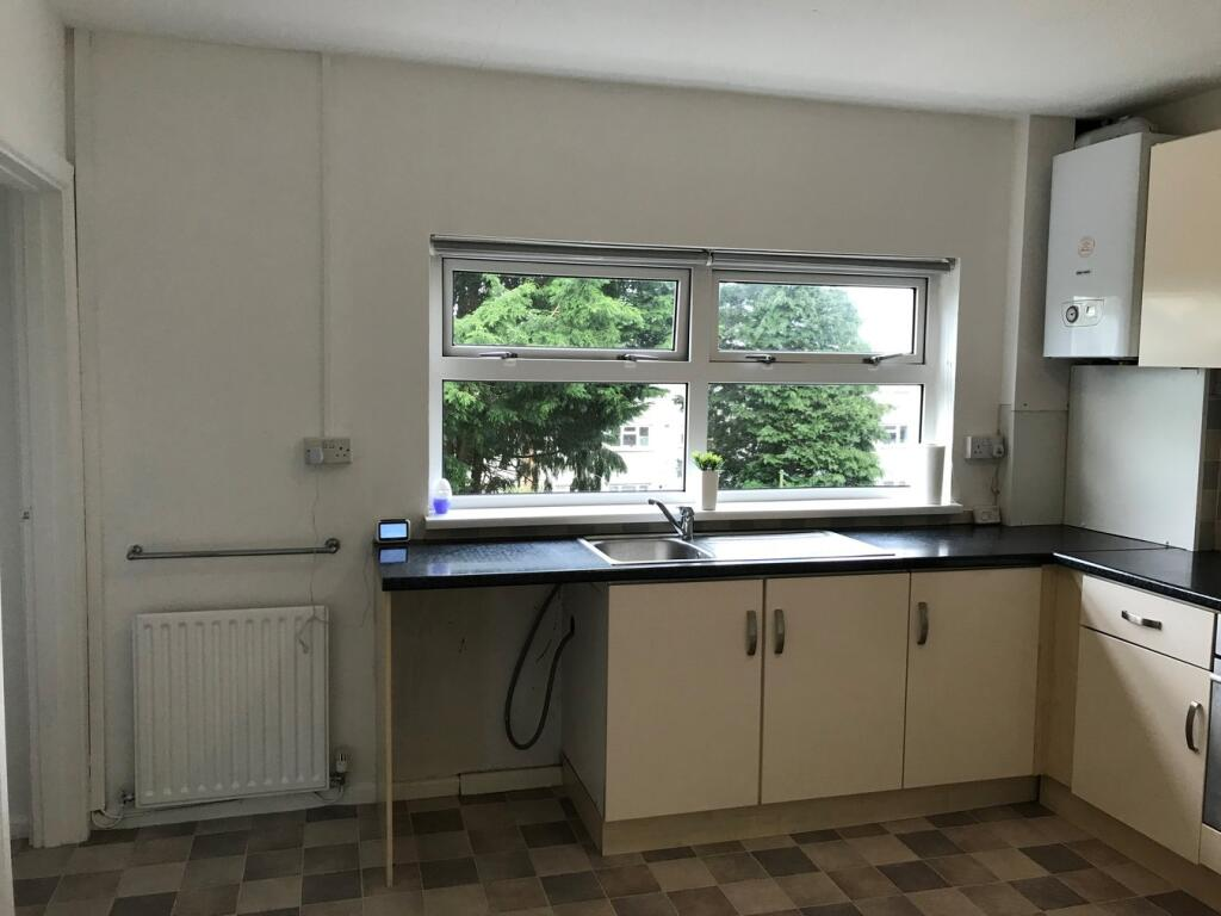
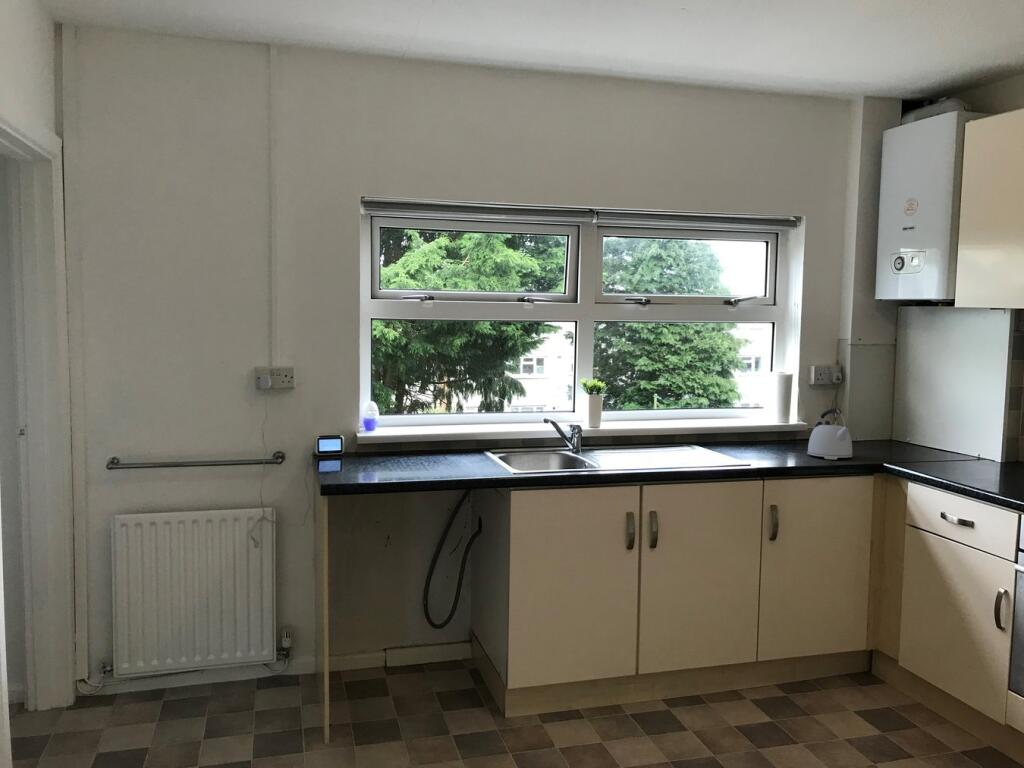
+ kettle [806,408,854,460]
